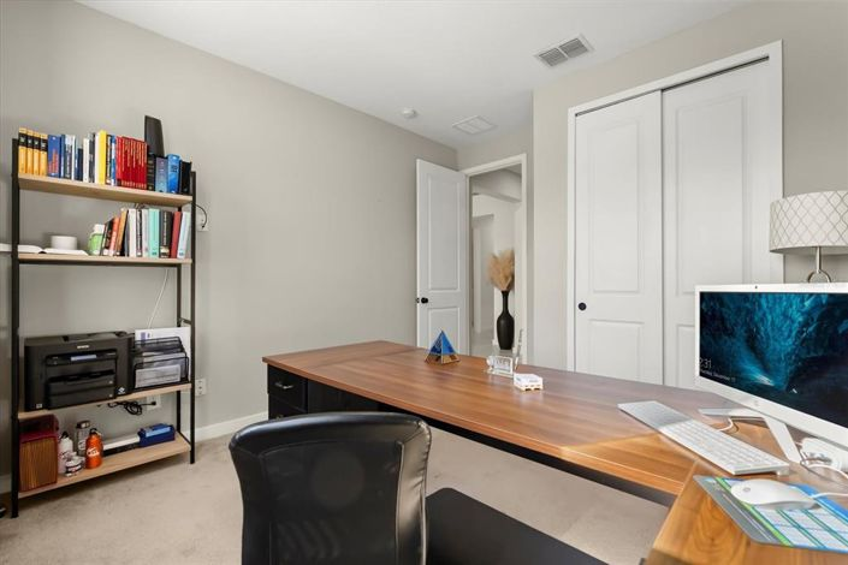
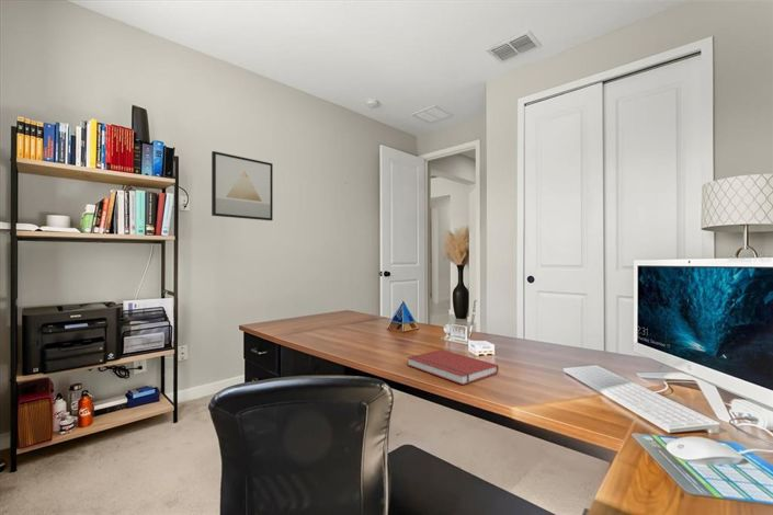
+ book [406,348,500,386]
+ wall art [211,150,274,221]
